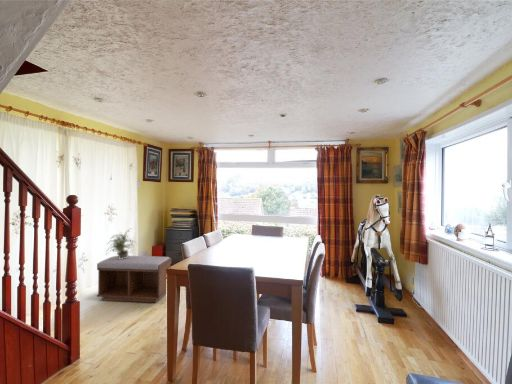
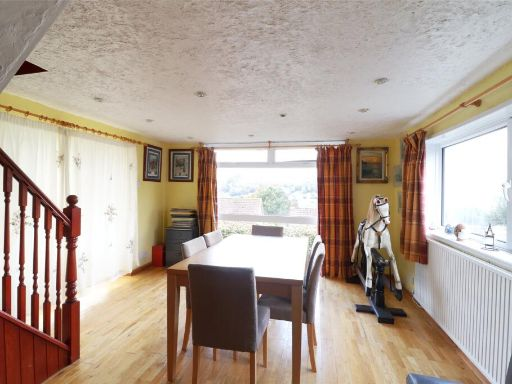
- potted plant [105,227,138,259]
- bench [96,255,172,304]
